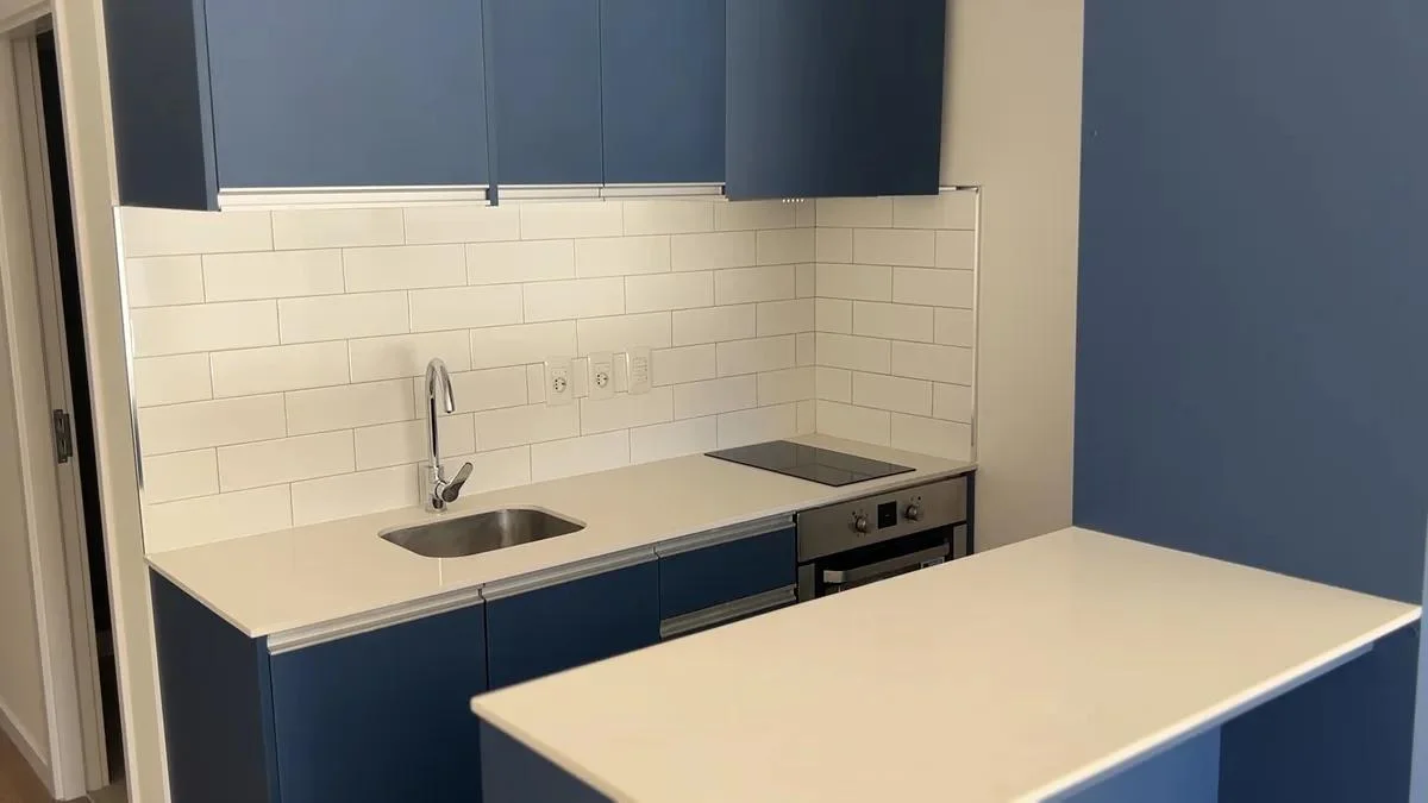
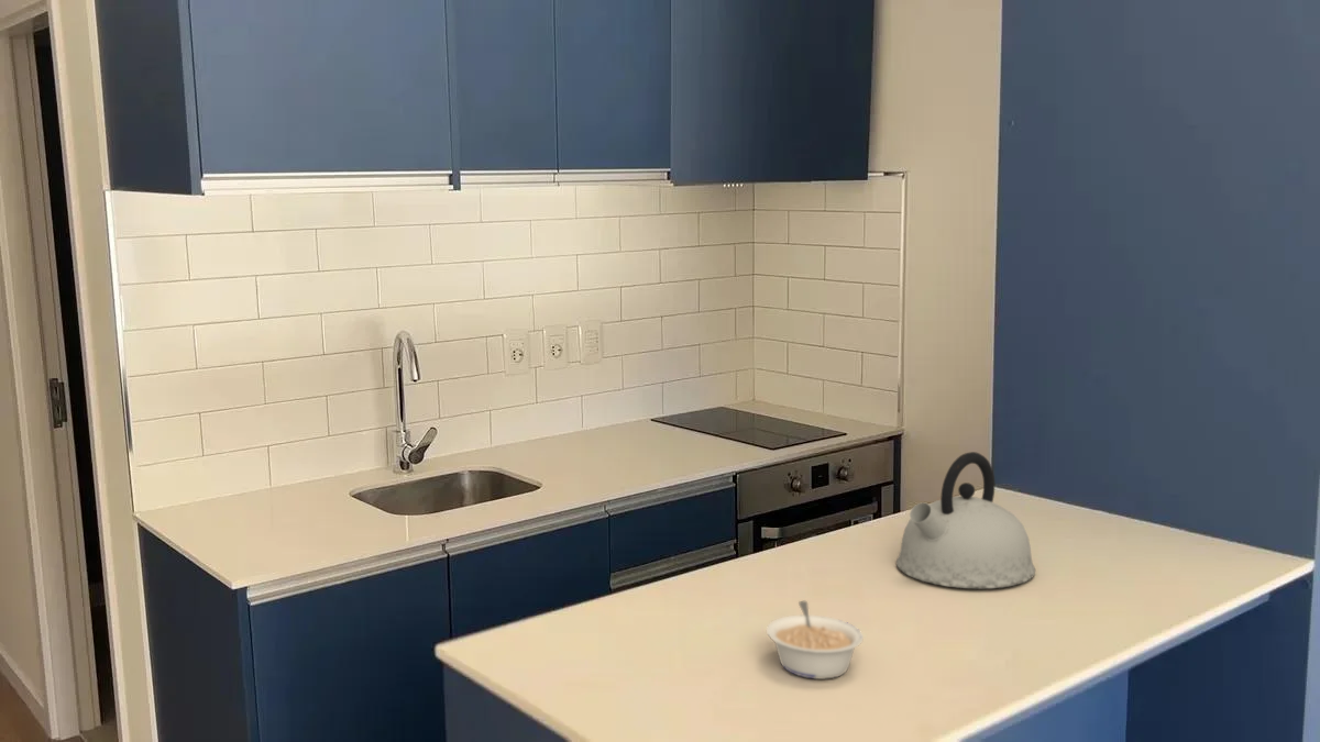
+ legume [766,600,865,680]
+ kettle [895,451,1036,589]
